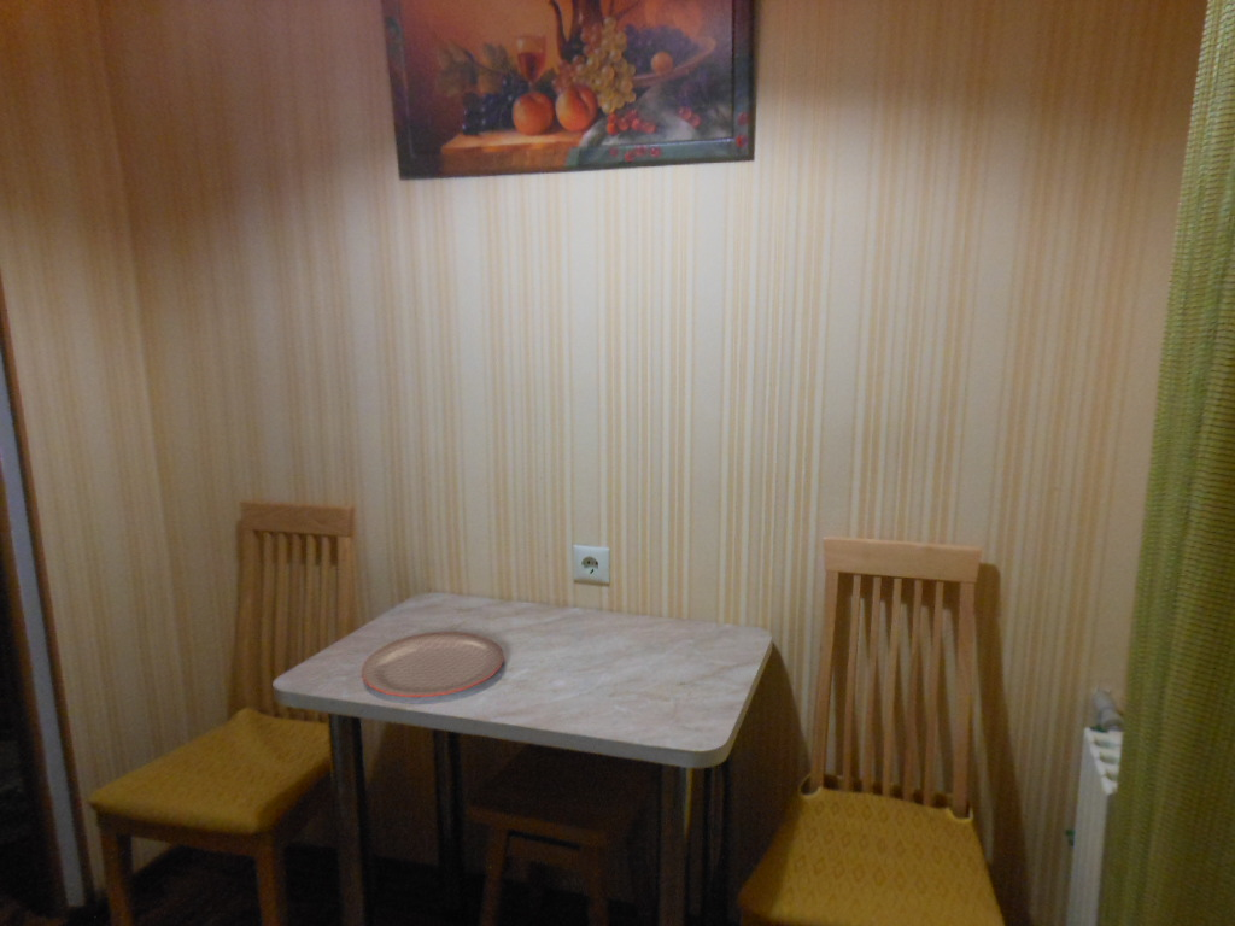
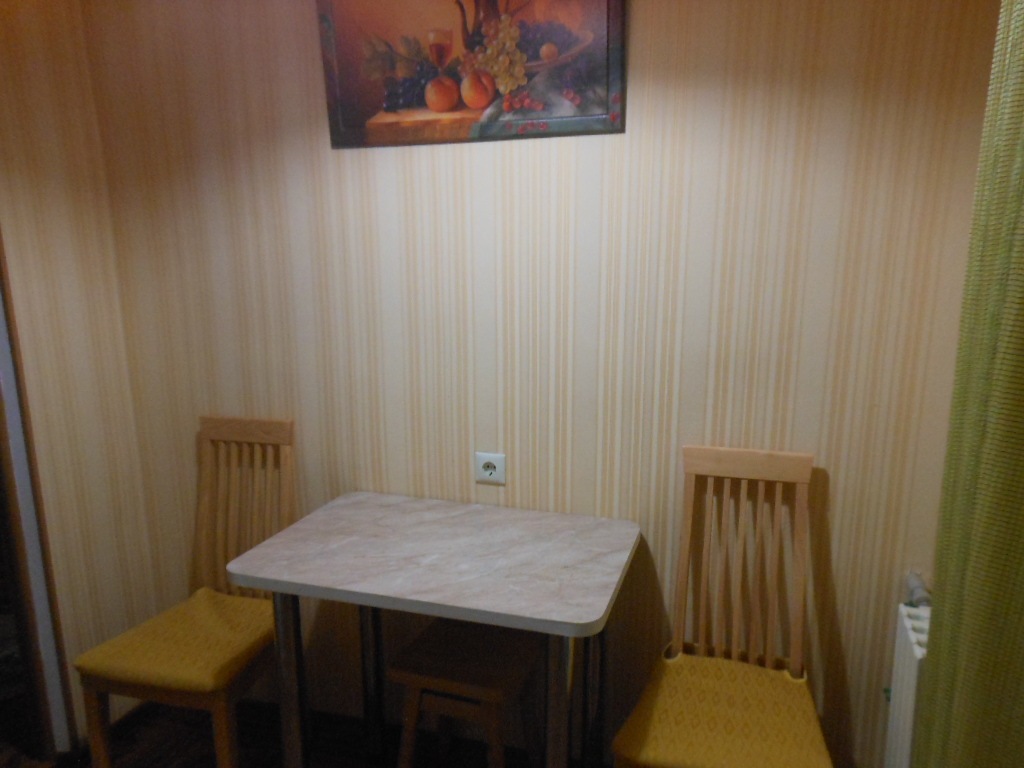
- plate [361,631,505,698]
